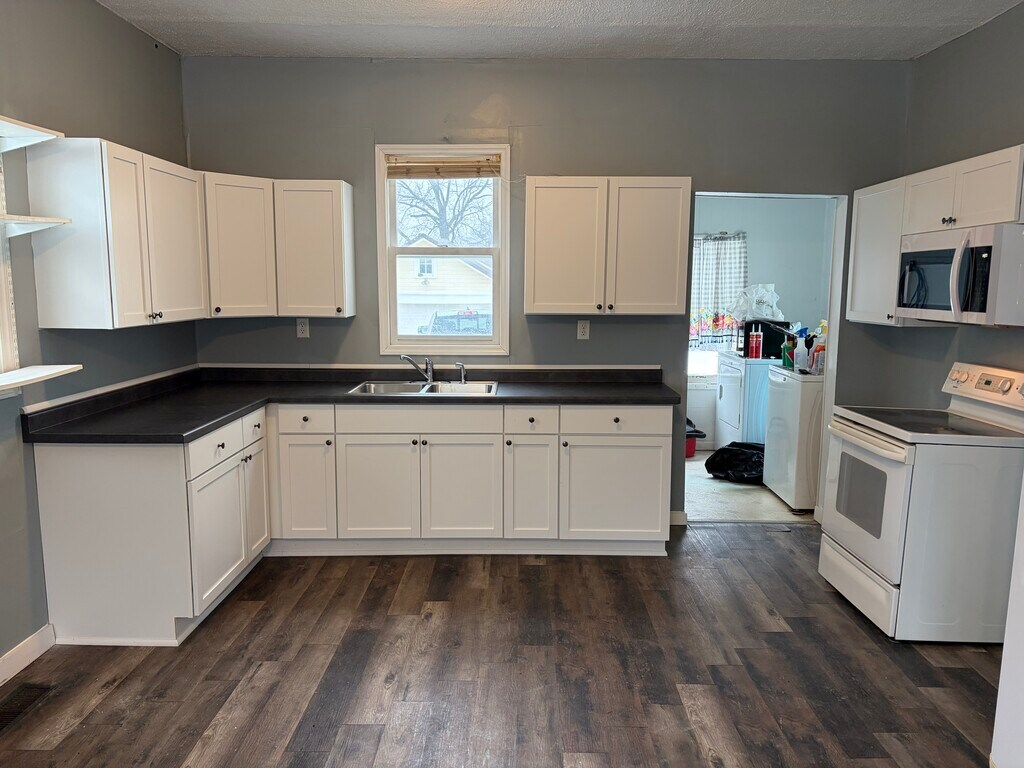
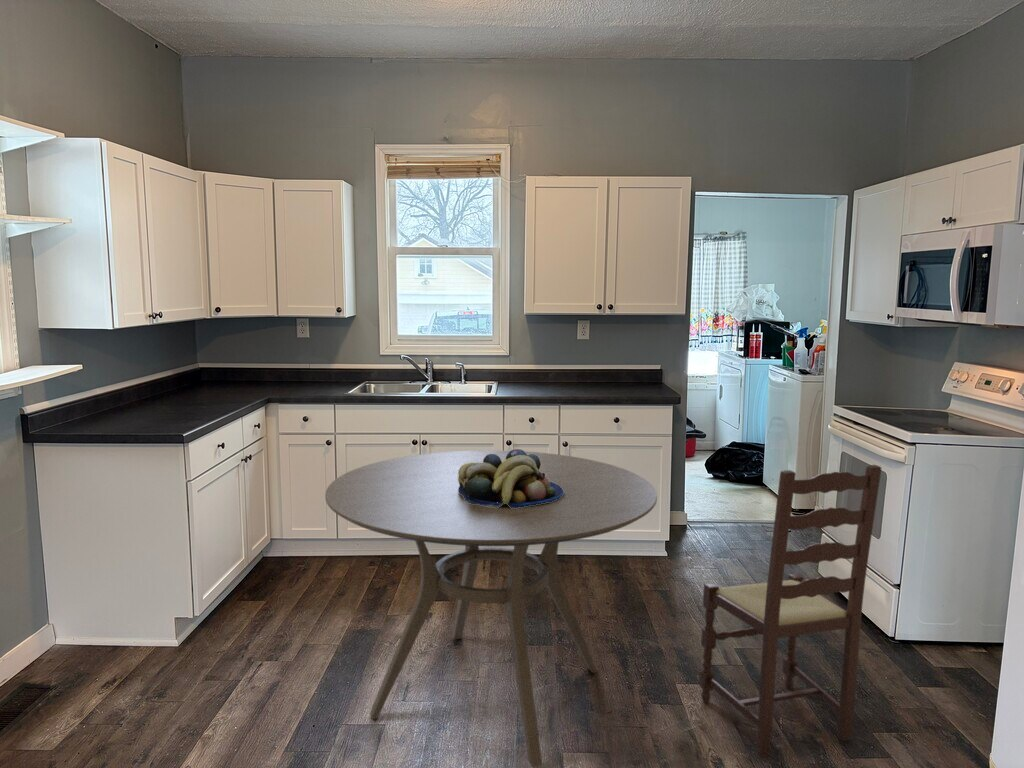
+ dining table [324,449,658,768]
+ fruit bowl [458,448,564,508]
+ dining chair [698,464,882,758]
